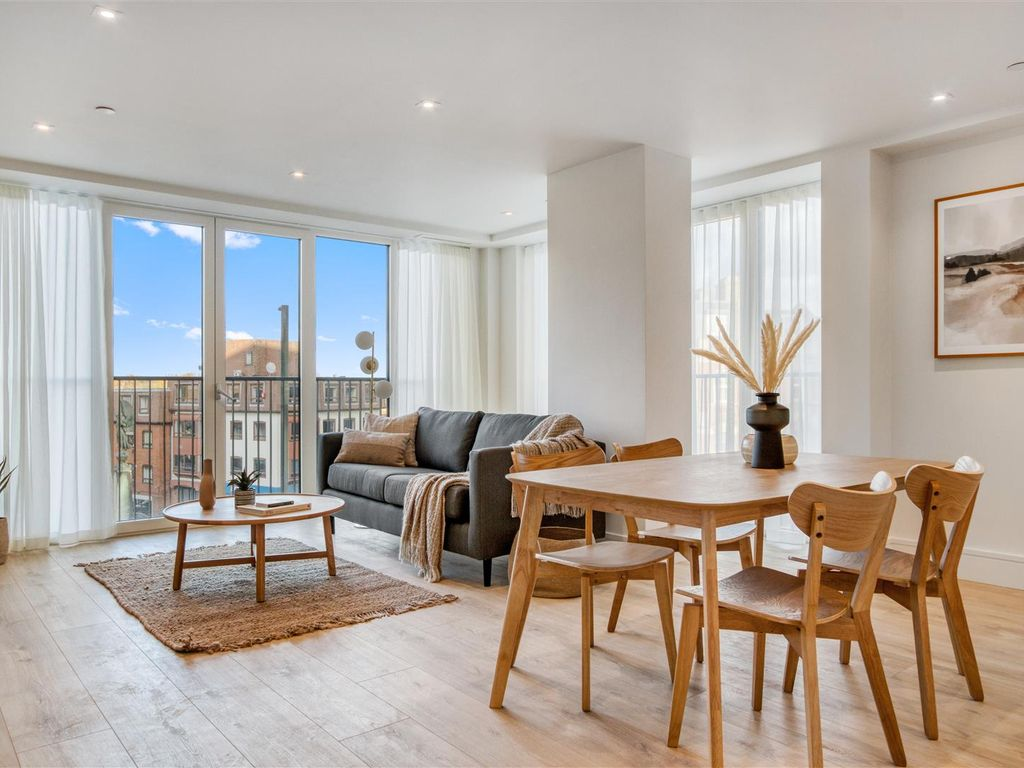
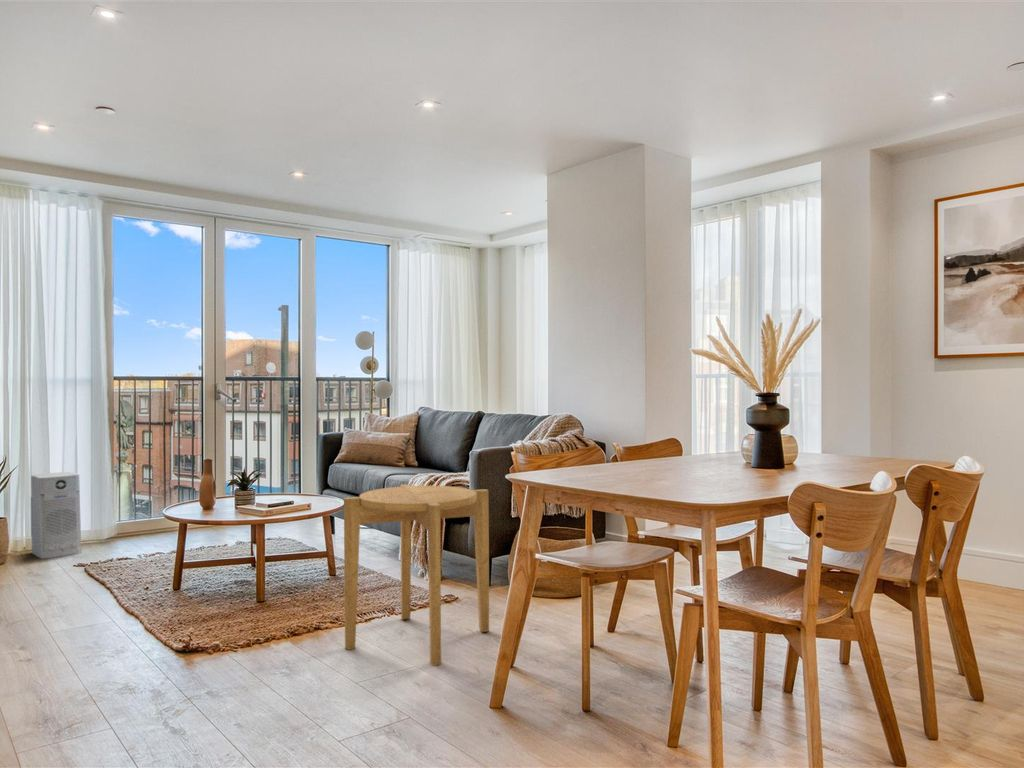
+ air purifier [30,471,82,560]
+ side table [343,483,490,666]
